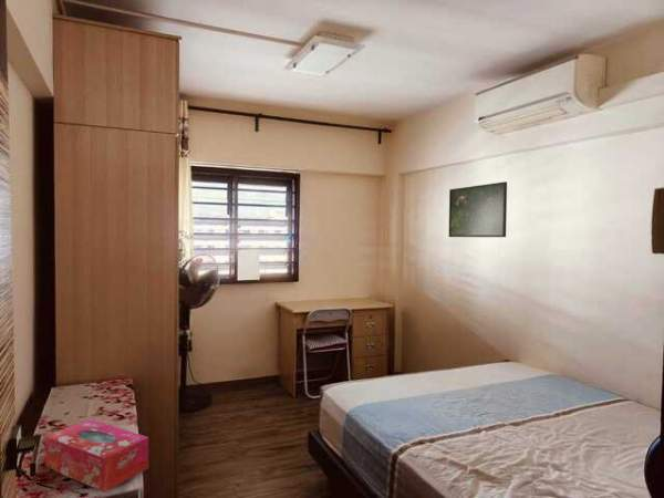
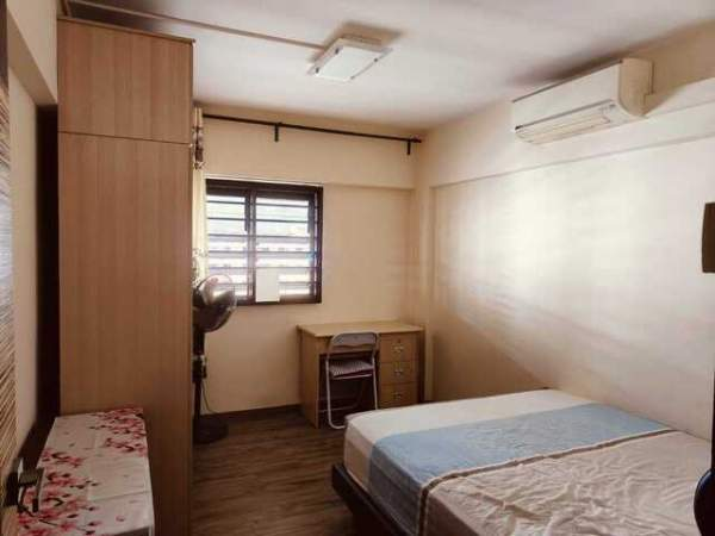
- tissue box [44,418,149,494]
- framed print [448,180,508,238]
